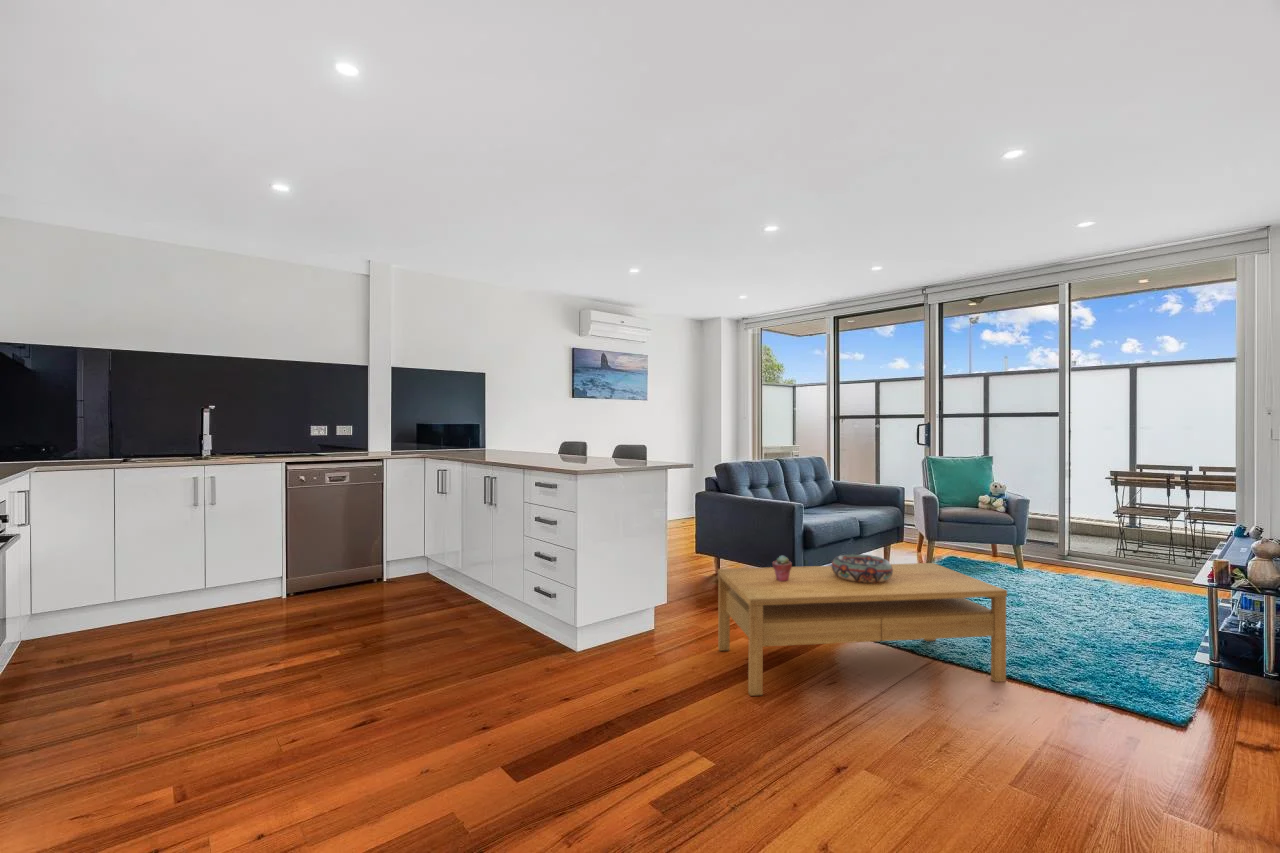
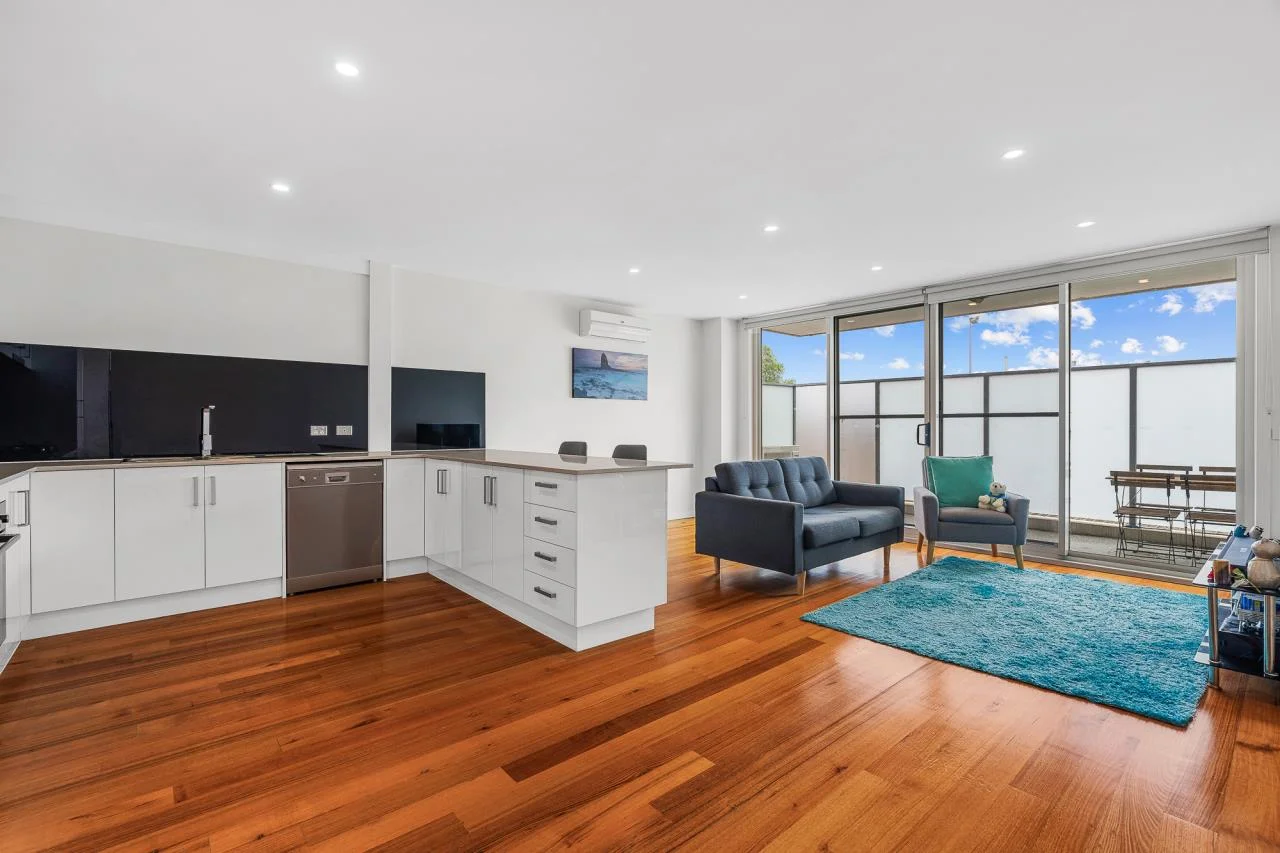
- decorative bowl [831,553,893,583]
- potted succulent [771,554,793,582]
- coffee table [717,562,1008,697]
